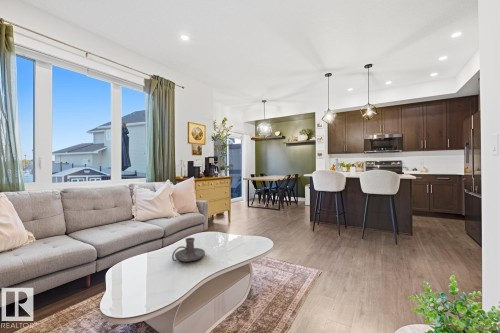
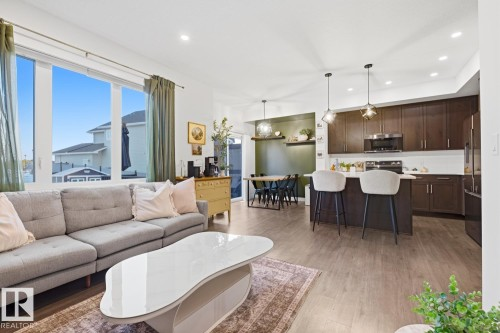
- candle holder [171,237,206,262]
